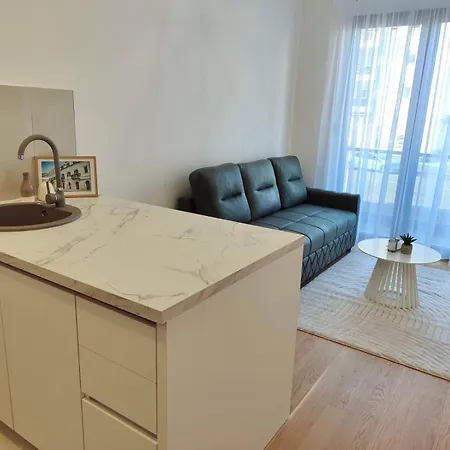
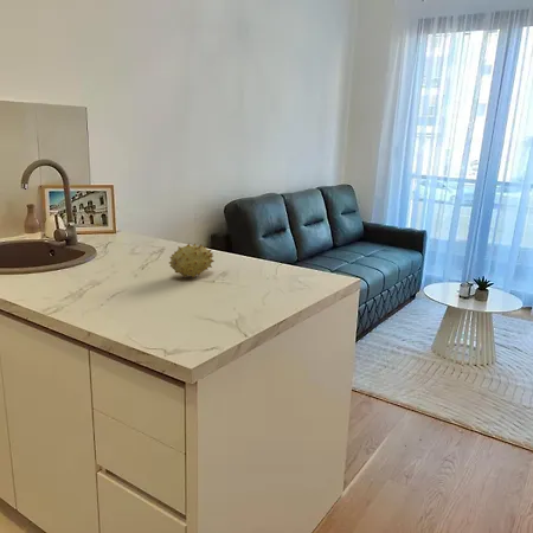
+ fruit [168,243,216,280]
